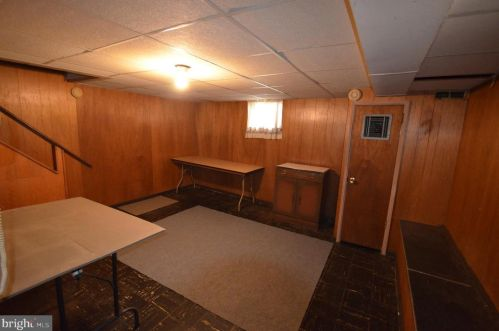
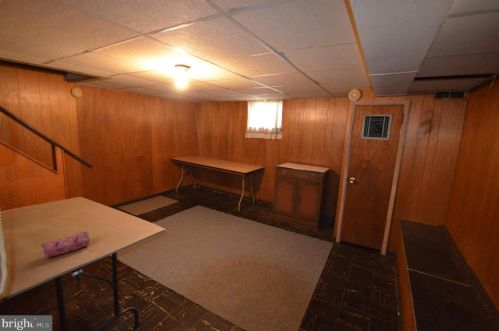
+ pencil case [40,231,91,259]
